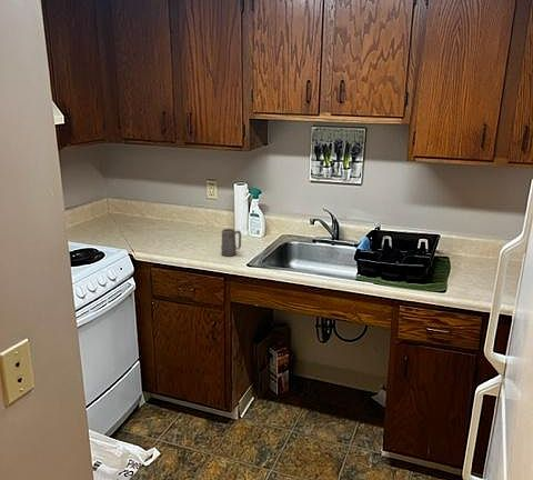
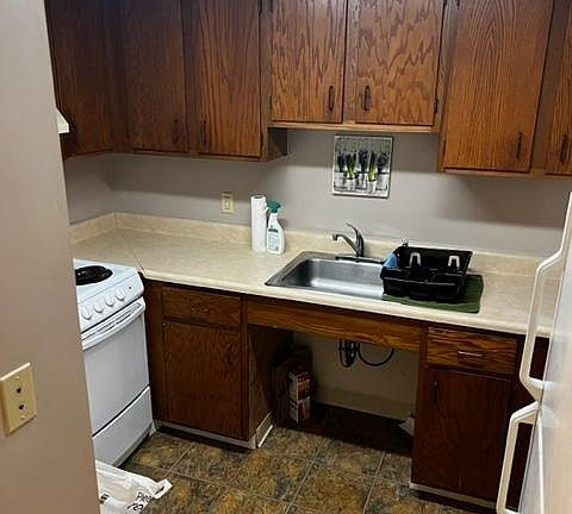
- mug [220,228,242,257]
